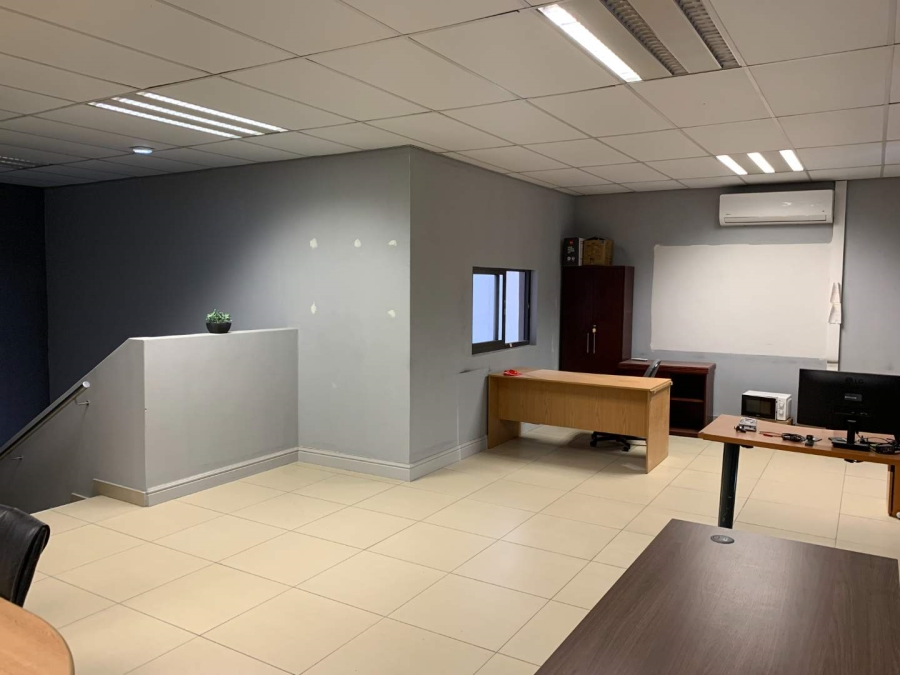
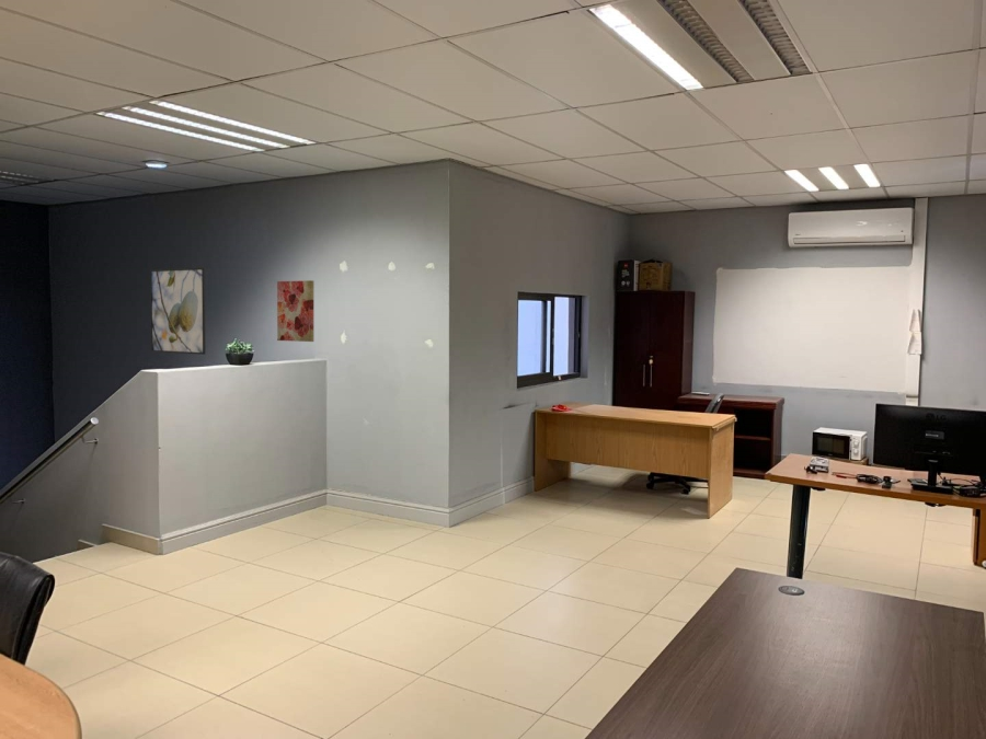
+ wall art [276,279,314,343]
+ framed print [149,267,207,356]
